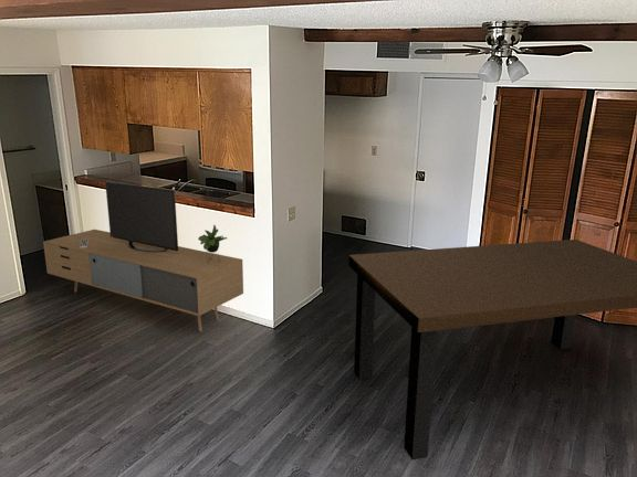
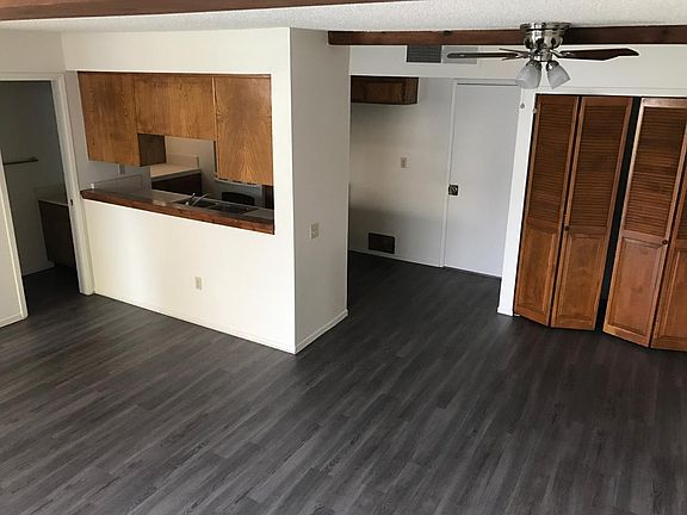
- dining table [347,239,637,460]
- media console [42,180,244,332]
